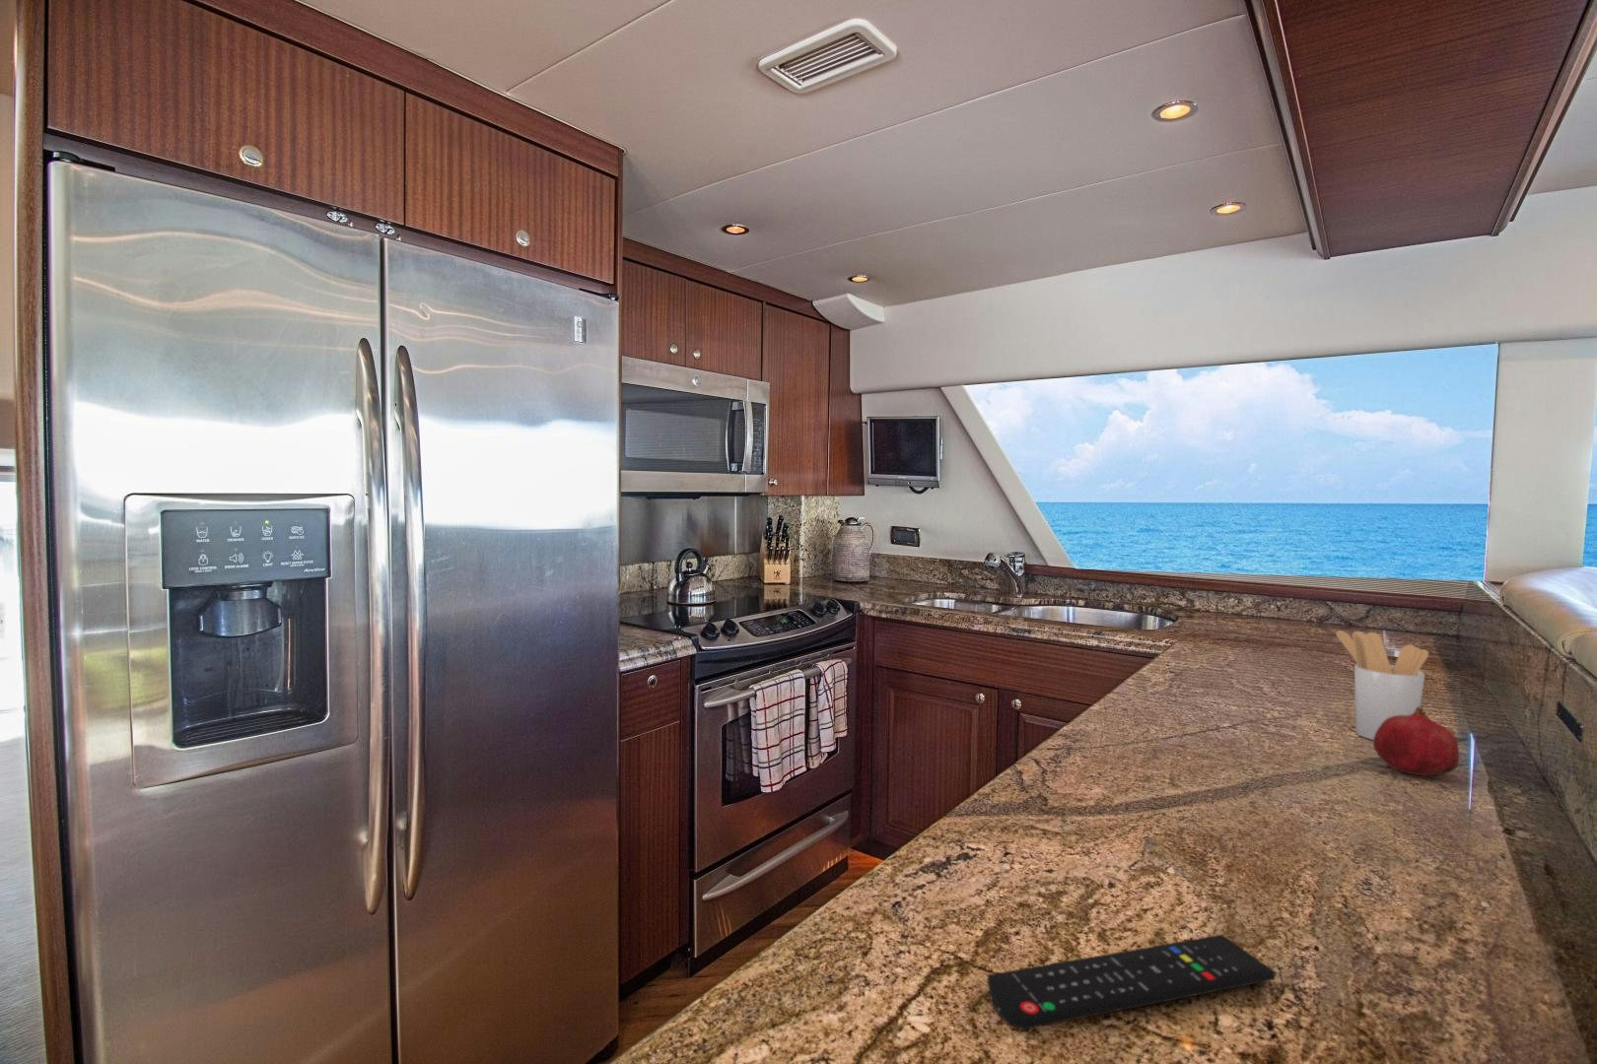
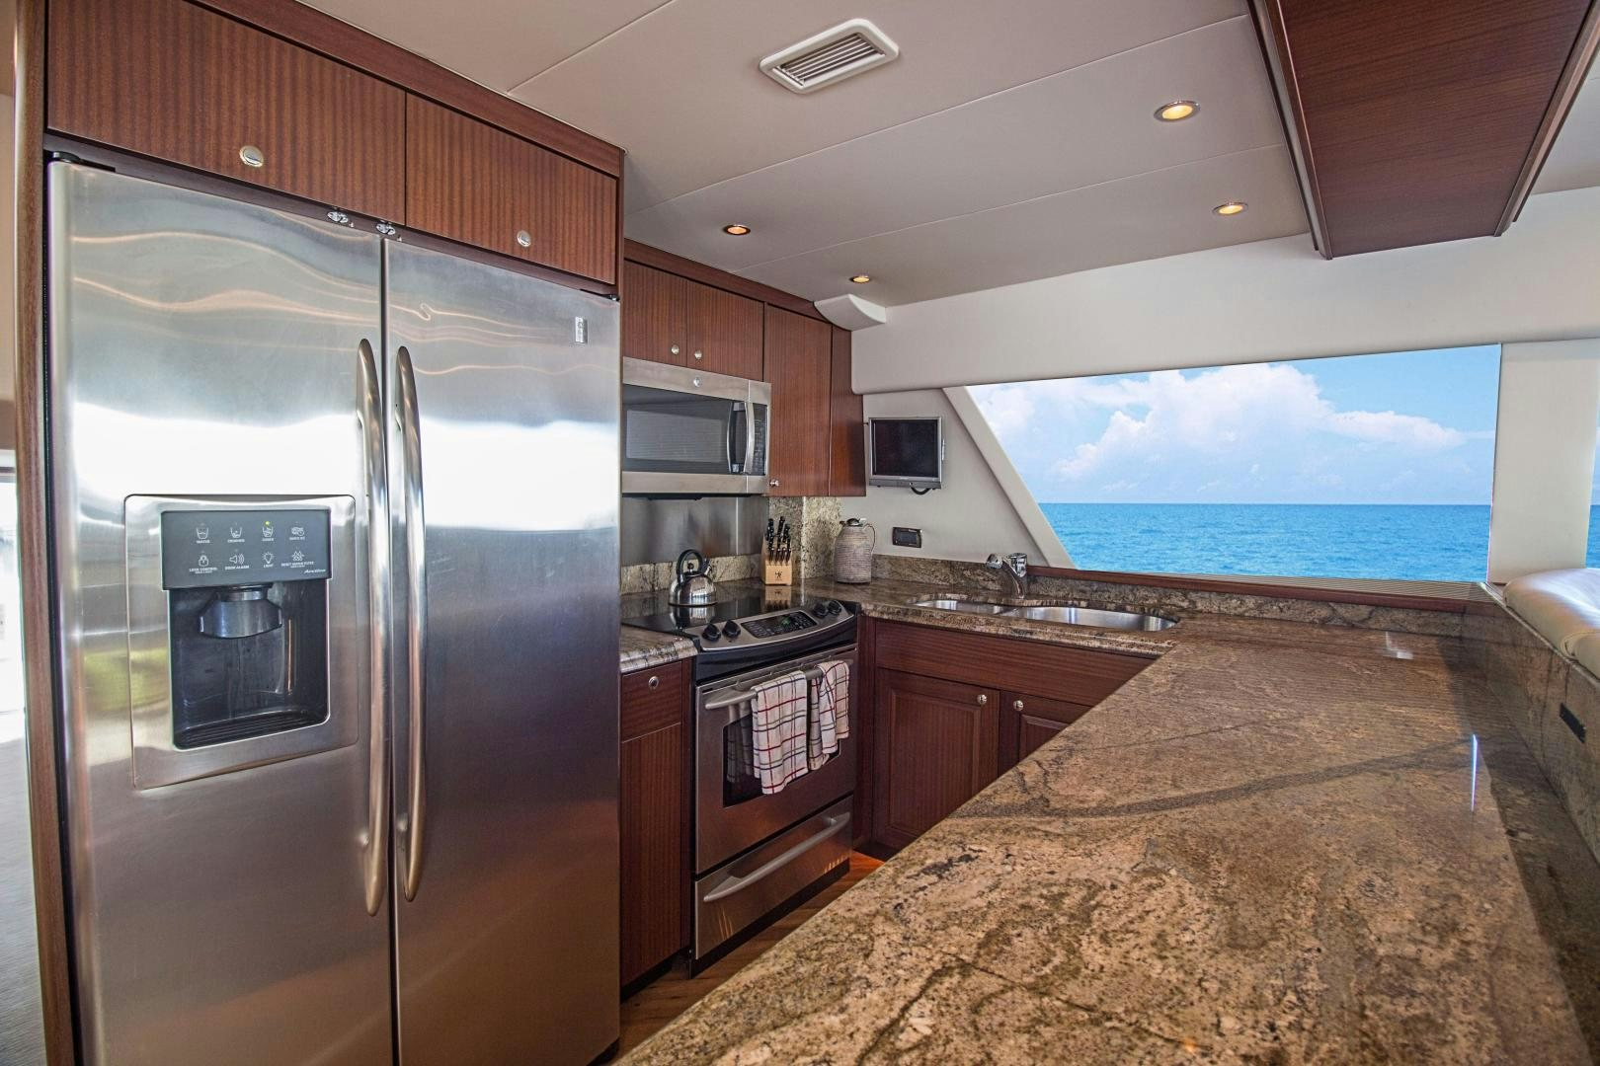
- remote control [986,933,1276,1031]
- utensil holder [1334,629,1429,741]
- fruit [1372,707,1460,777]
